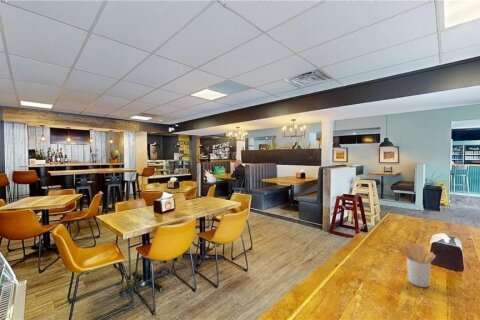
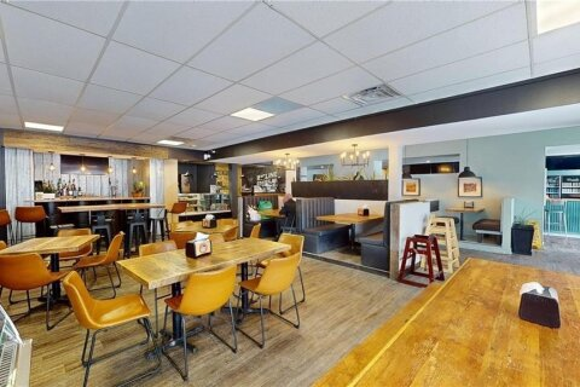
- utensil holder [403,242,437,288]
